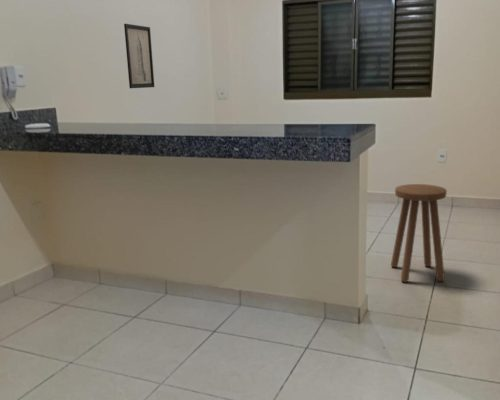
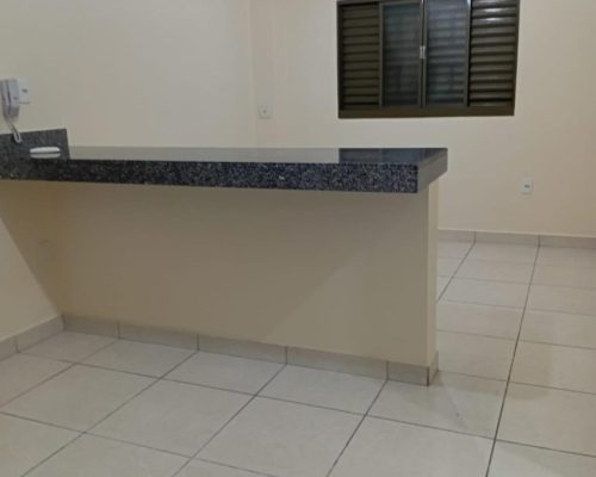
- stool [390,183,448,283]
- wall art [123,23,155,89]
